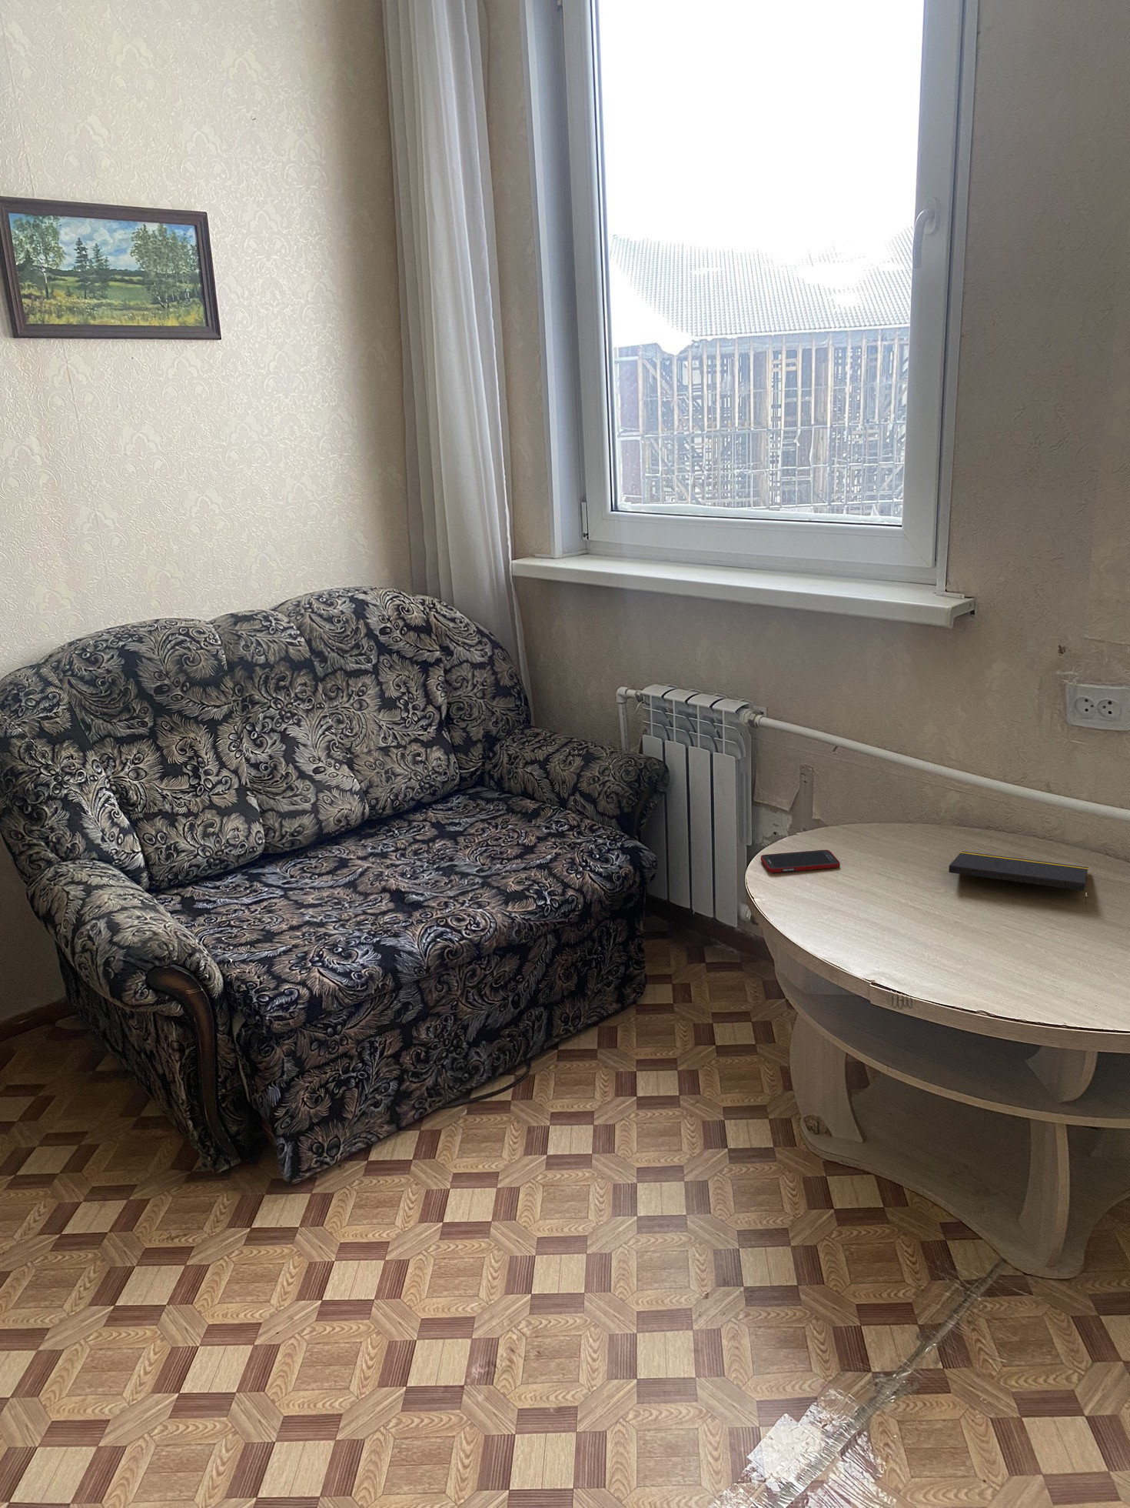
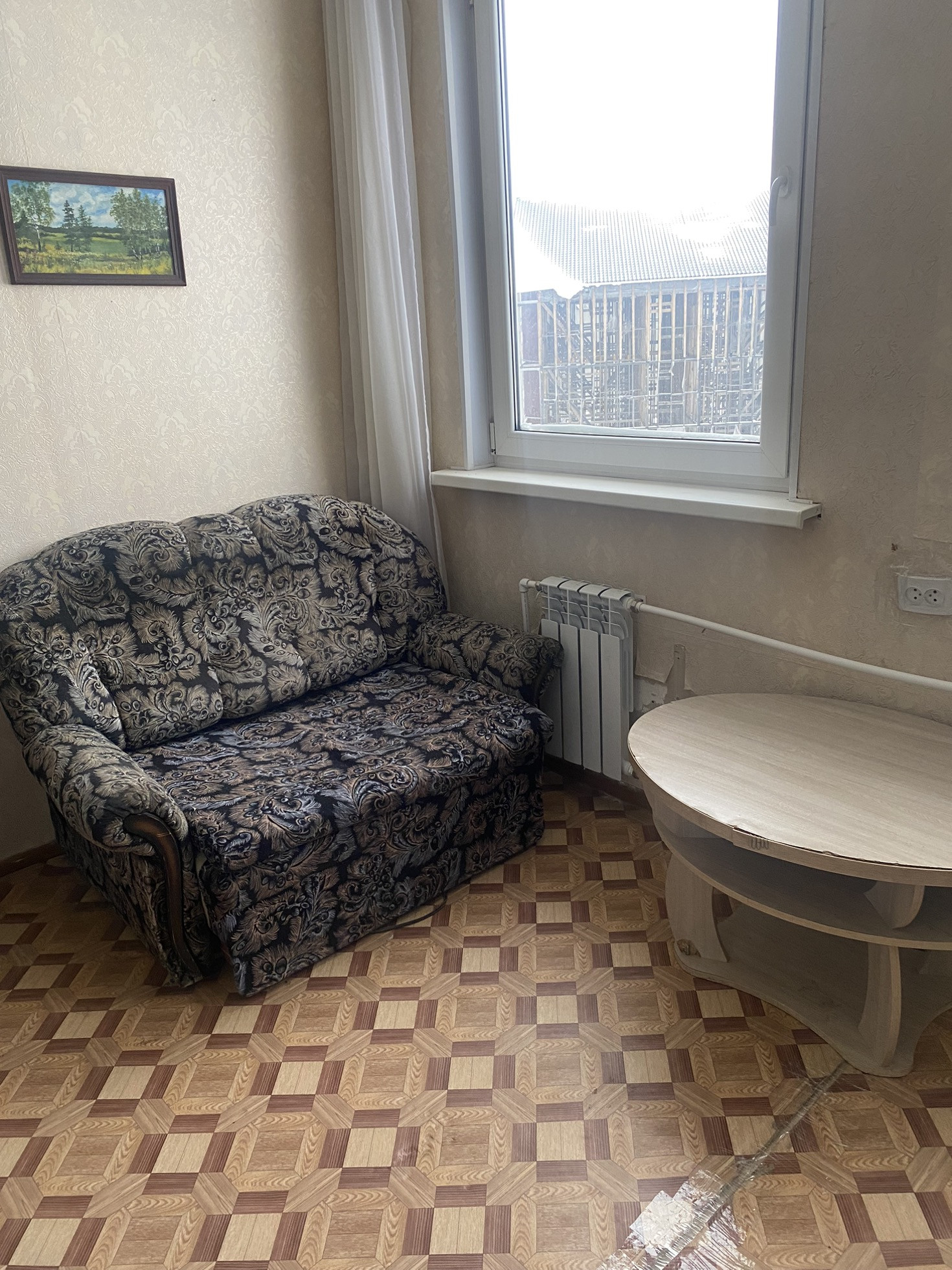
- cell phone [760,849,840,873]
- notepad [948,851,1090,908]
